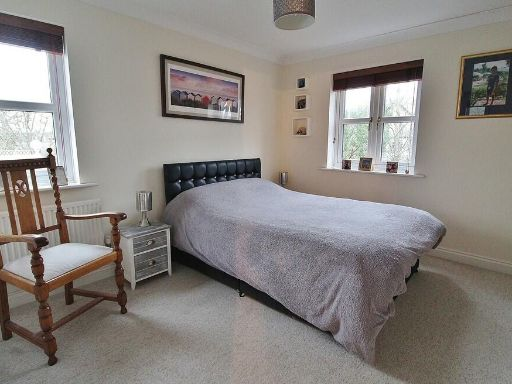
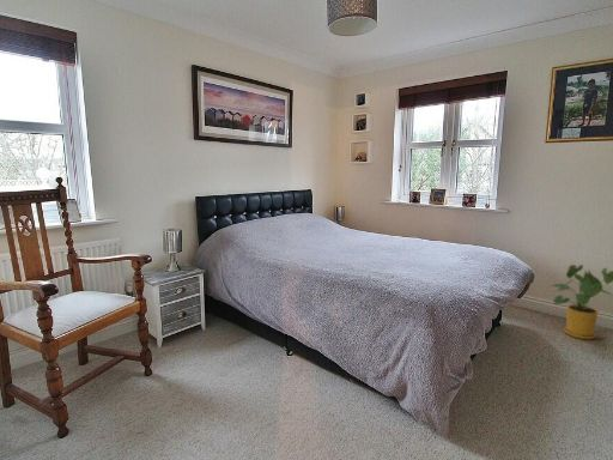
+ house plant [551,264,613,340]
